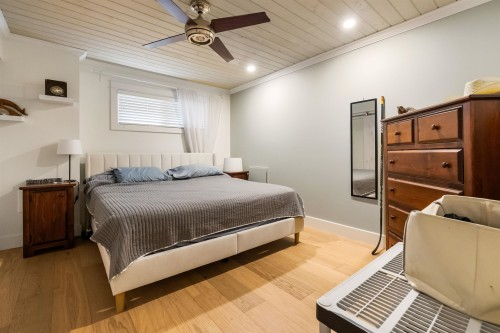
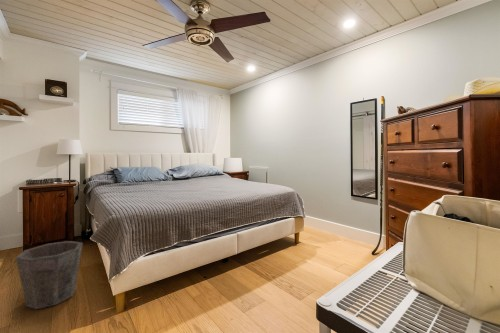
+ waste bin [15,240,84,310]
